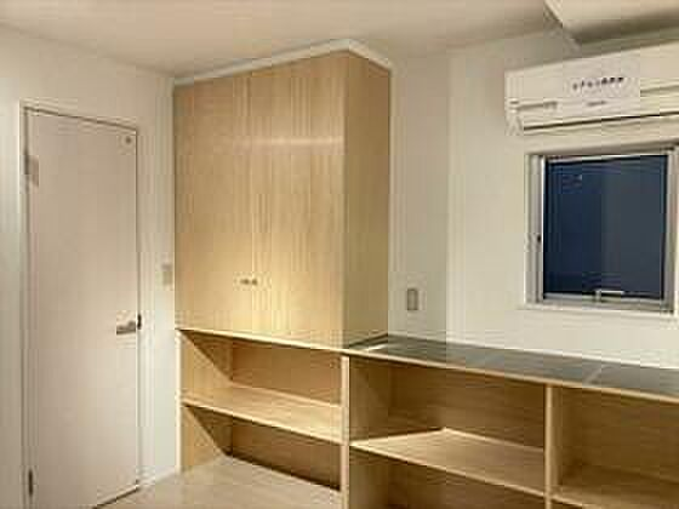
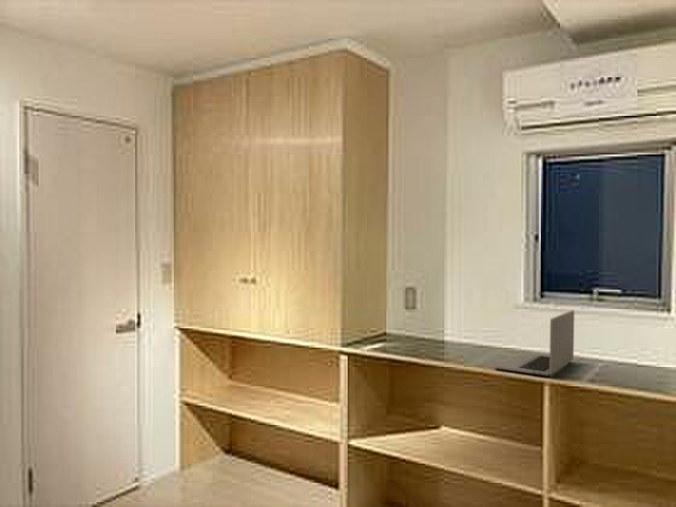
+ laptop [494,309,576,377]
